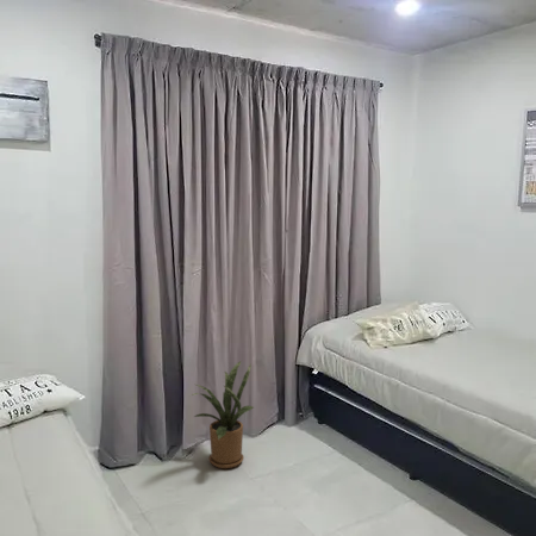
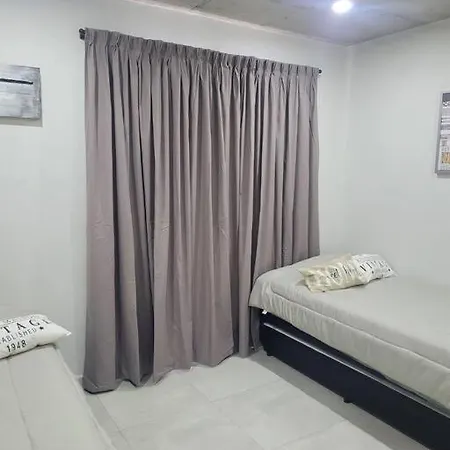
- house plant [191,360,255,469]
